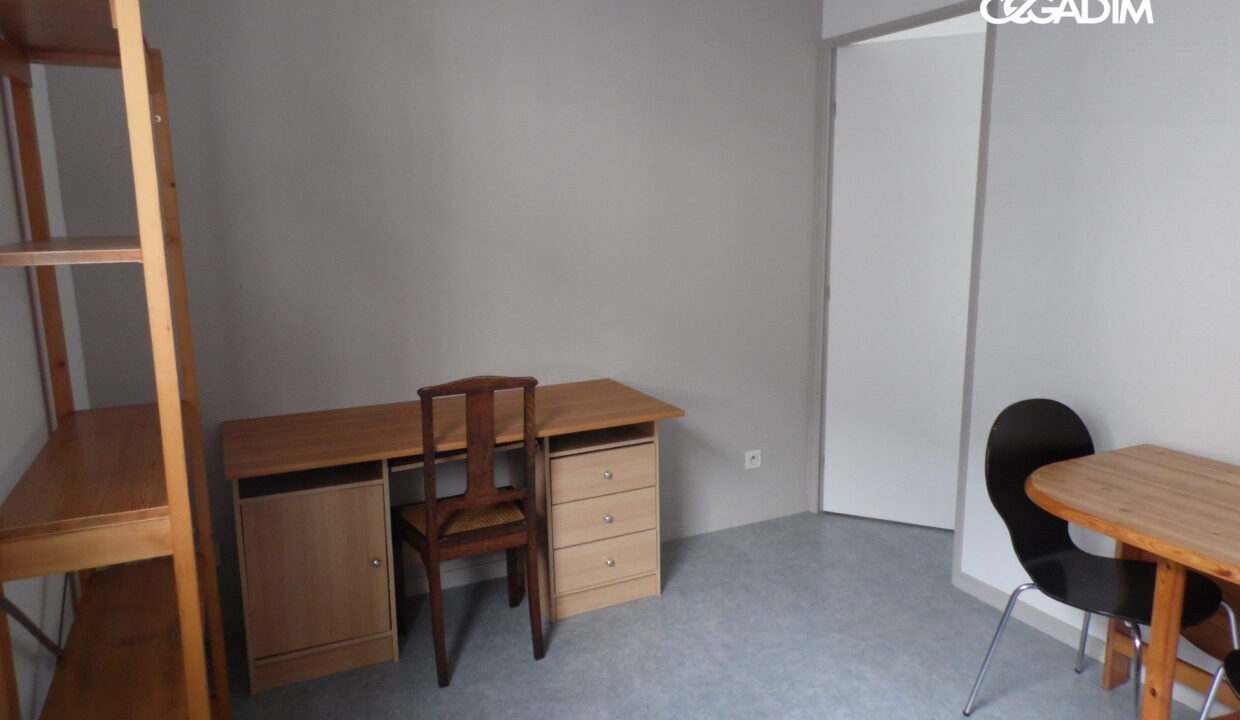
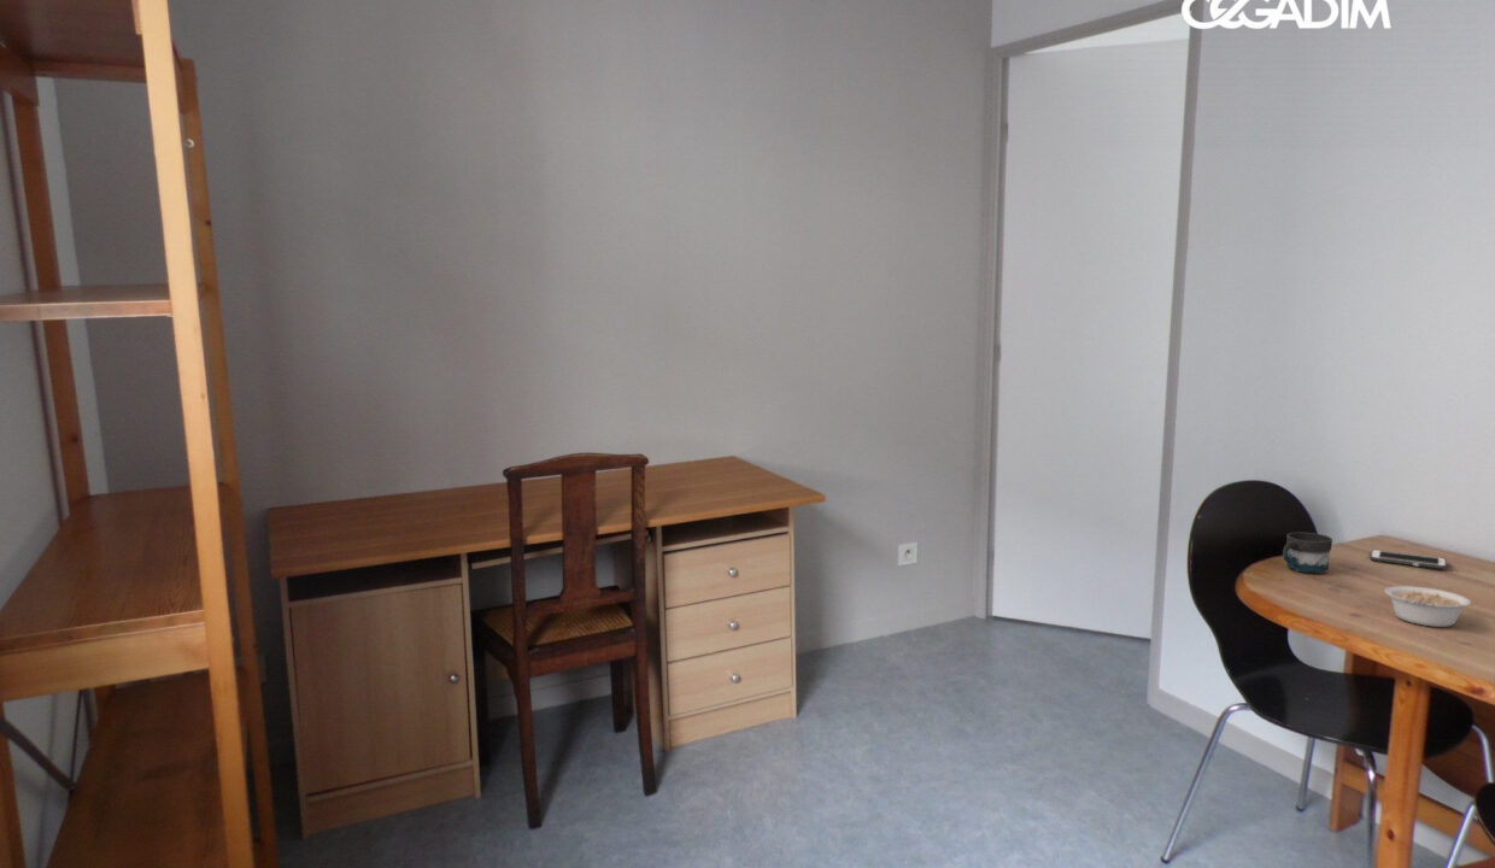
+ legume [1384,585,1472,628]
+ mug [1282,532,1333,574]
+ cell phone [1368,549,1448,570]
